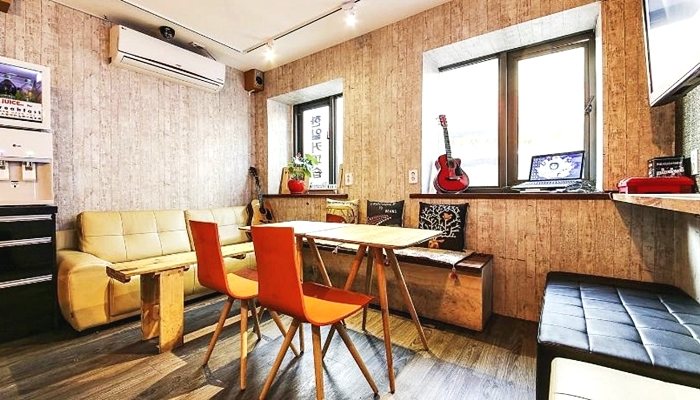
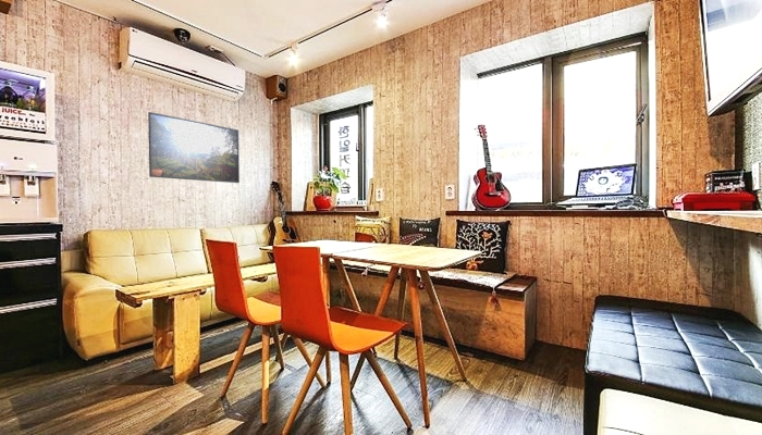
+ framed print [147,111,241,184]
